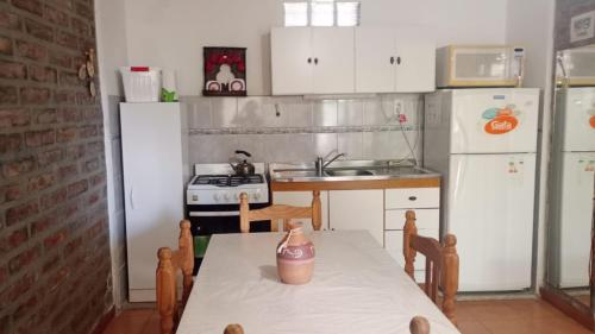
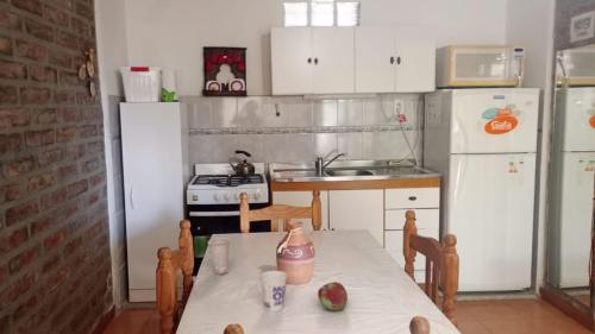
+ fruit [317,281,349,313]
+ cup [259,270,288,313]
+ cup [207,237,231,276]
